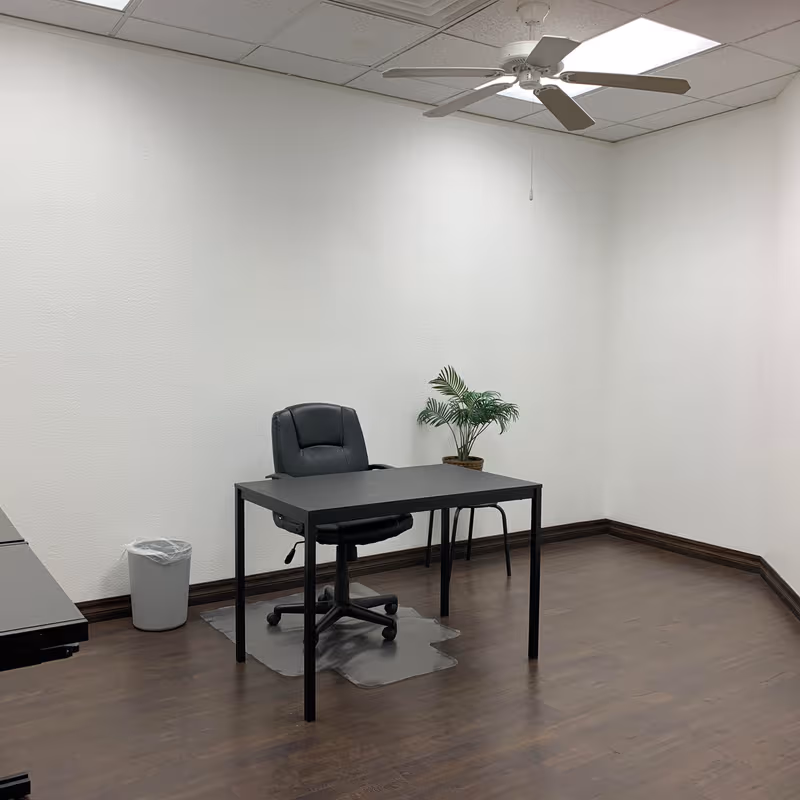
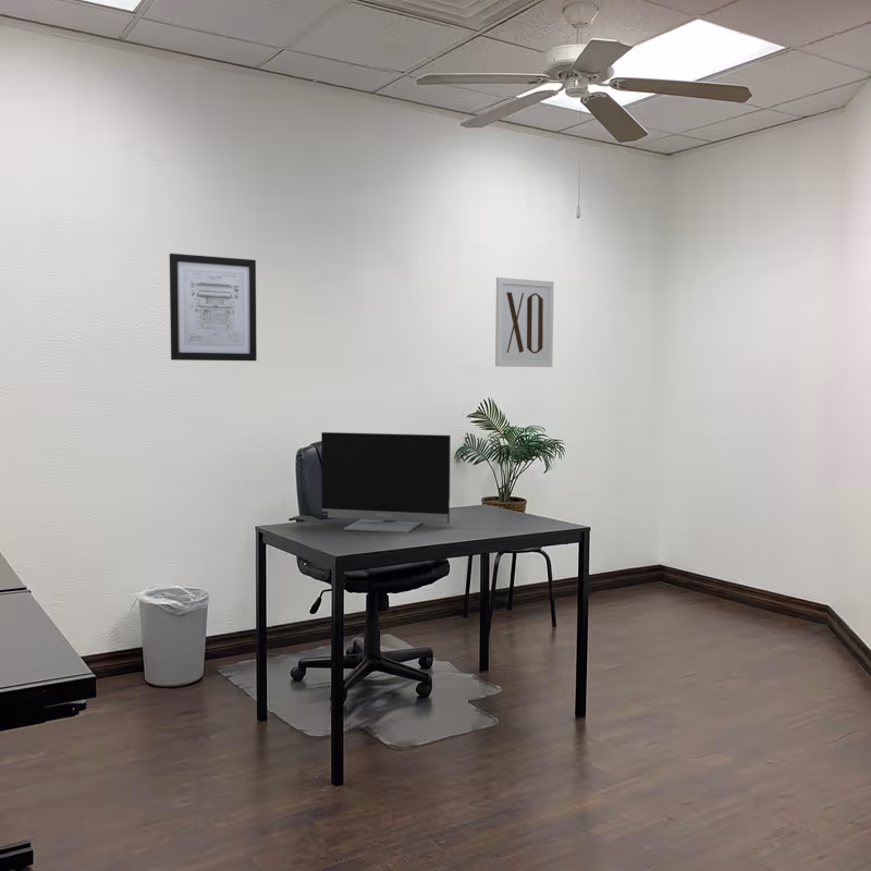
+ monitor [320,431,452,533]
+ wall art [169,253,258,363]
+ wall art [494,277,555,368]
